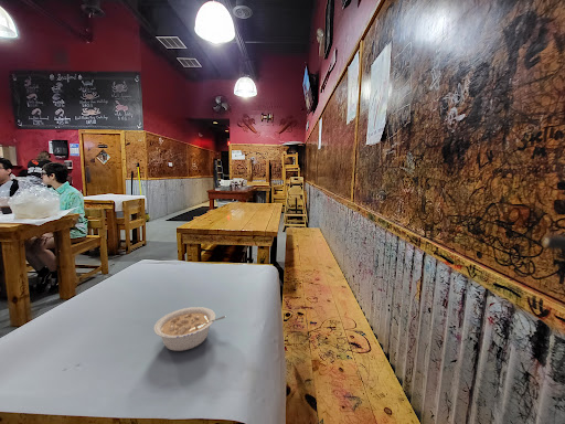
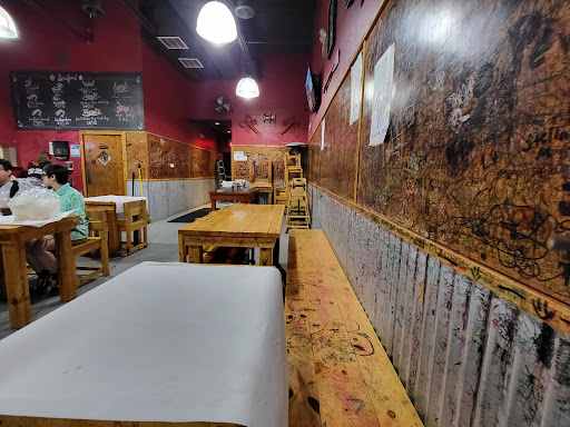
- legume [153,306,226,352]
